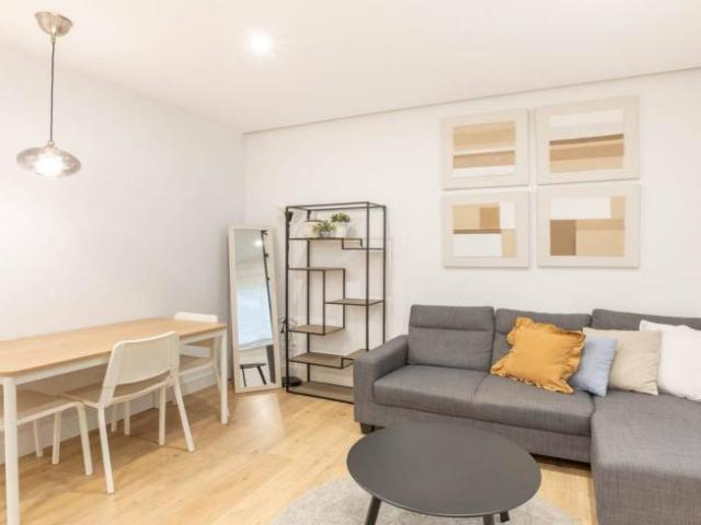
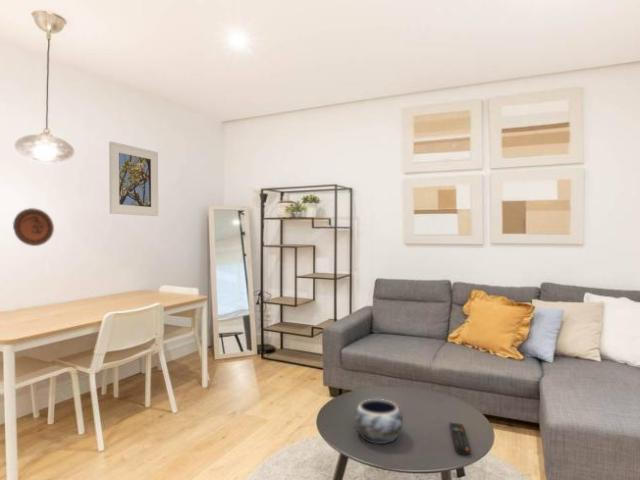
+ decorative plate [12,207,55,247]
+ decorative bowl [353,398,404,445]
+ remote control [449,422,472,456]
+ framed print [108,140,159,217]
